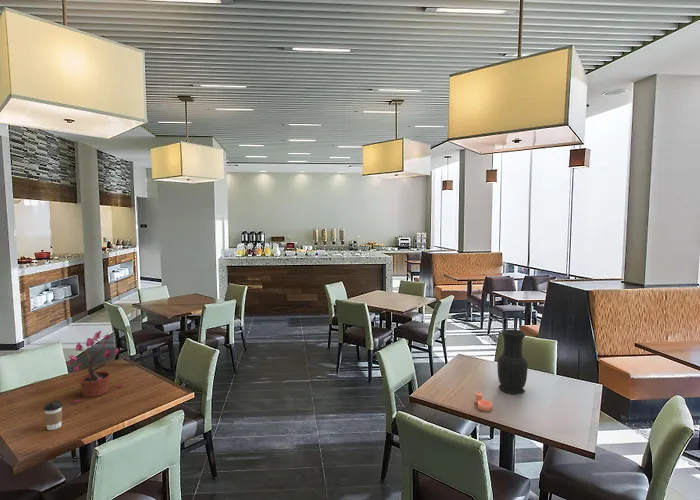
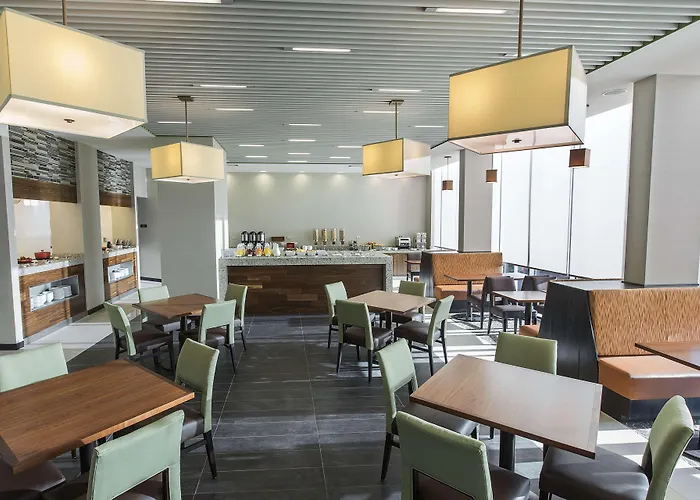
- salt and pepper shaker set [474,391,493,413]
- coffee cup [43,400,64,431]
- potted plant [64,330,124,404]
- vase [497,328,528,395]
